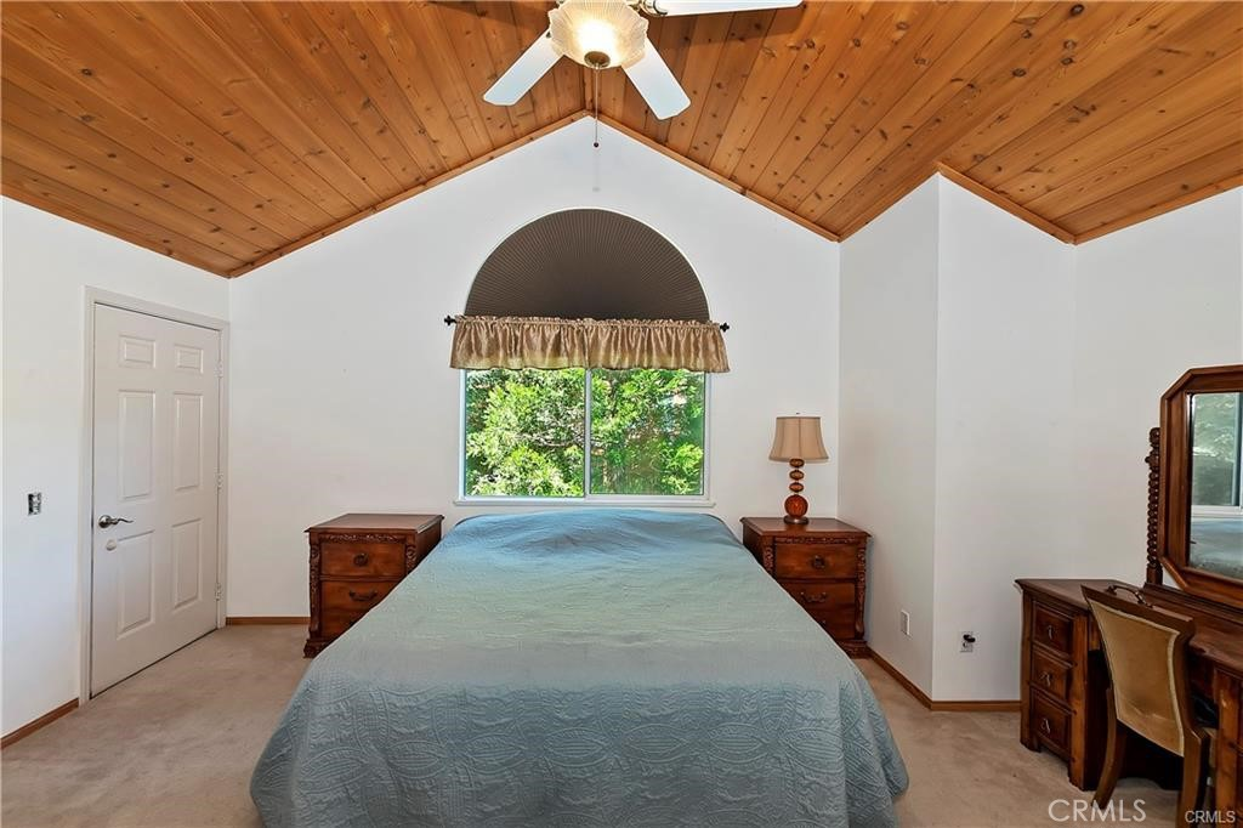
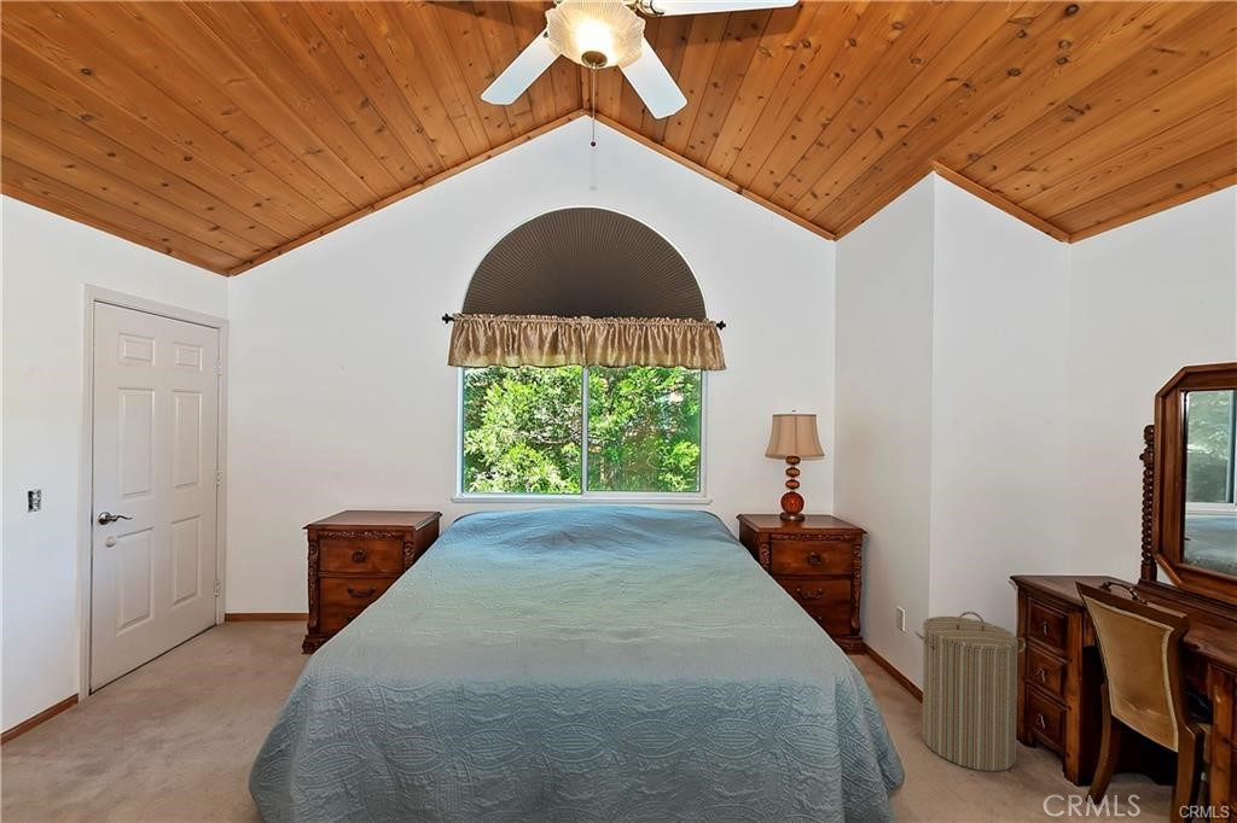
+ laundry hamper [913,611,1027,772]
